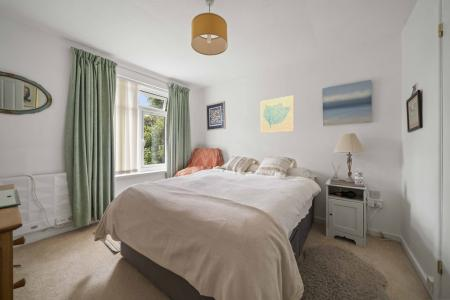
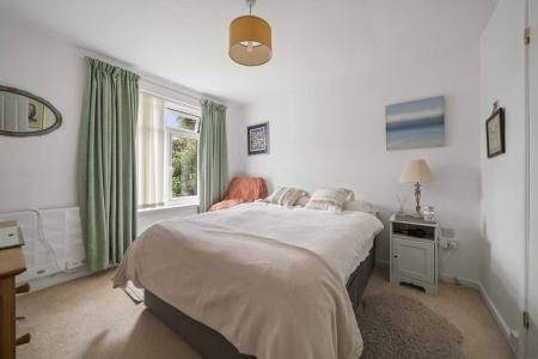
- wall art [260,94,295,134]
